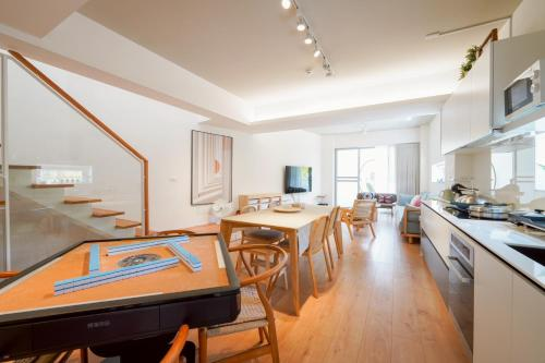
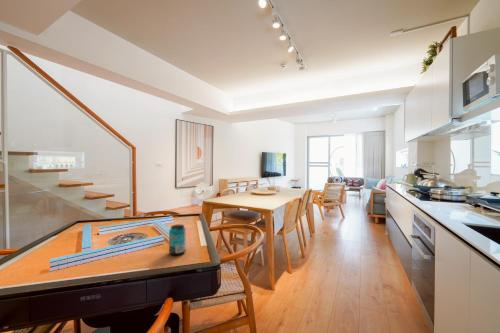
+ beverage can [168,223,187,256]
